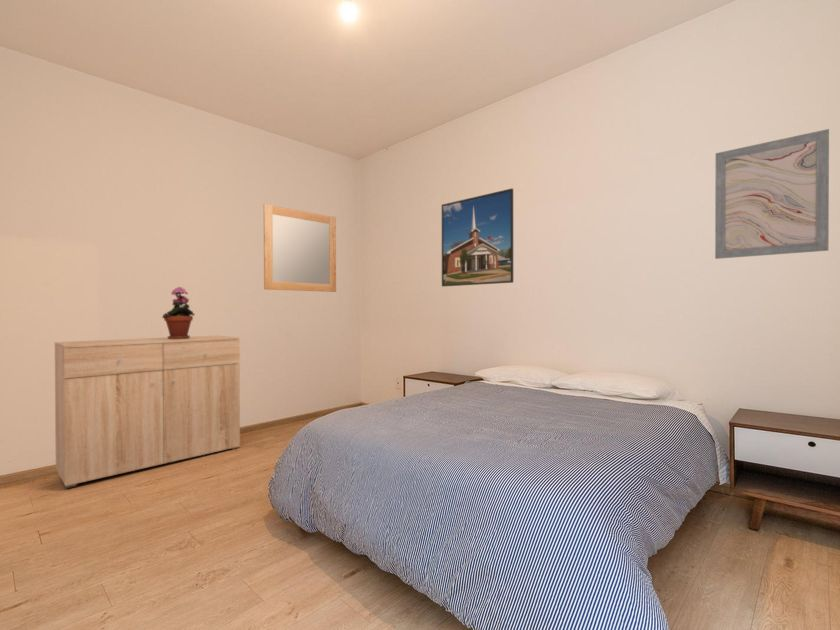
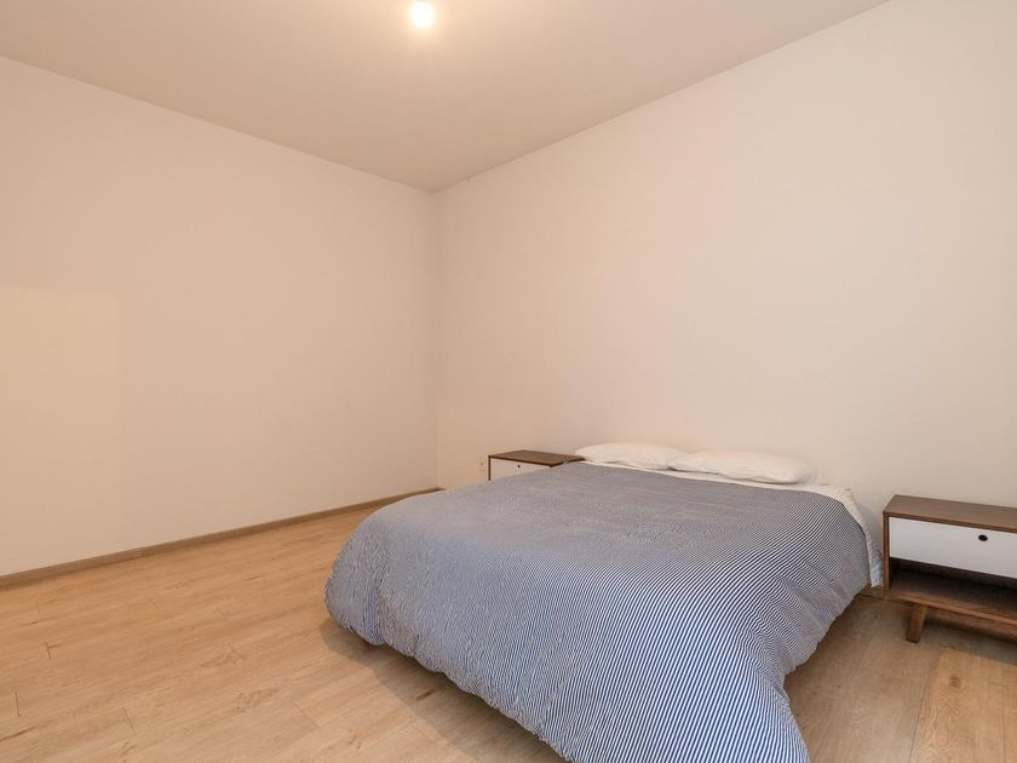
- home mirror [263,203,337,293]
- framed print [441,187,514,288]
- dresser [54,335,241,489]
- potted plant [161,286,196,339]
- wall art [714,128,830,260]
